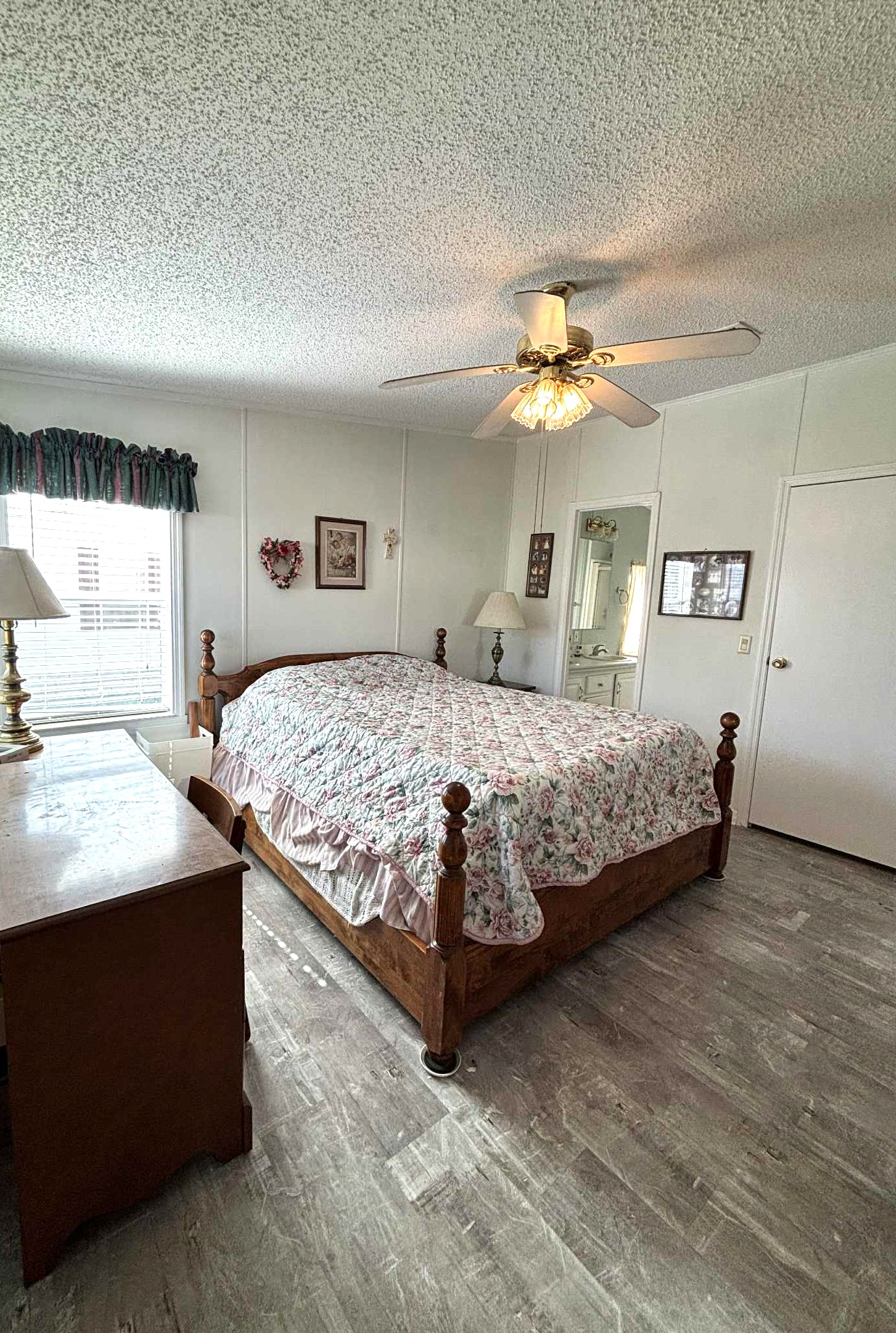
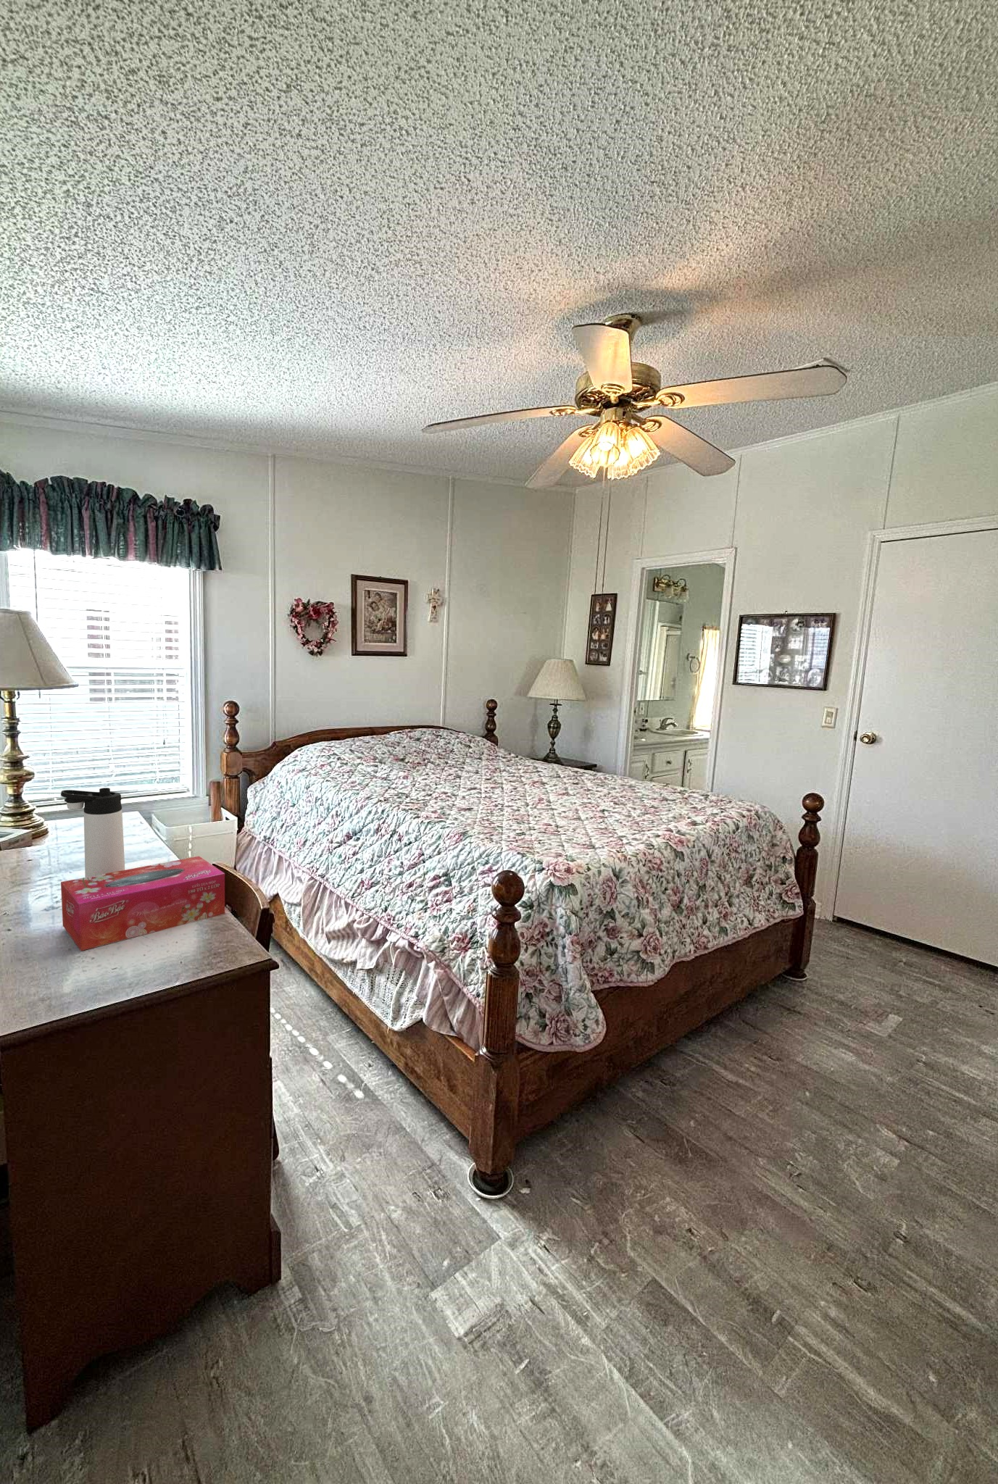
+ thermos bottle [60,787,126,877]
+ tissue box [60,856,225,952]
